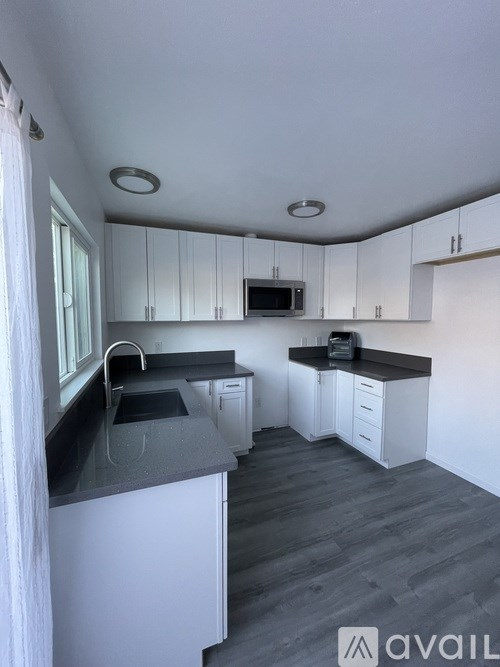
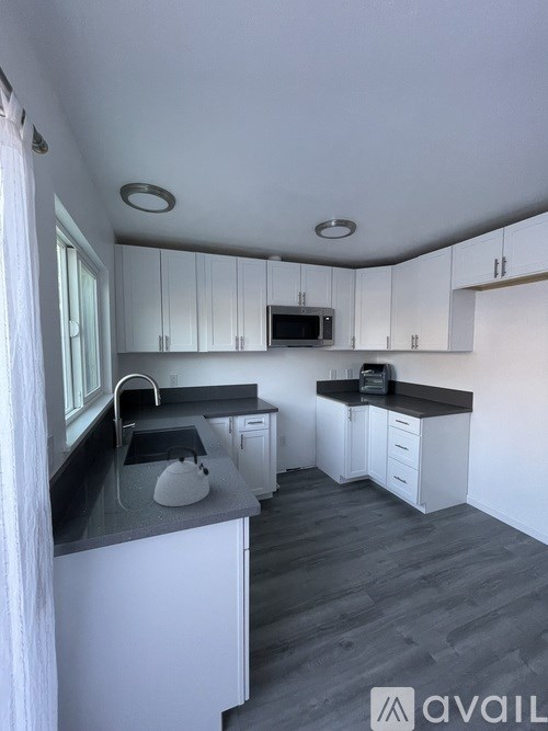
+ kettle [152,445,210,507]
